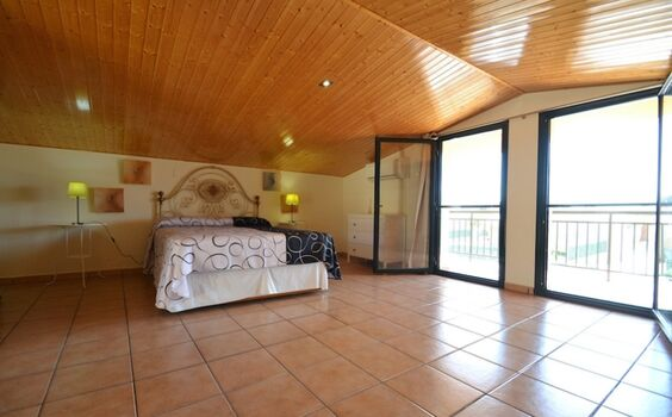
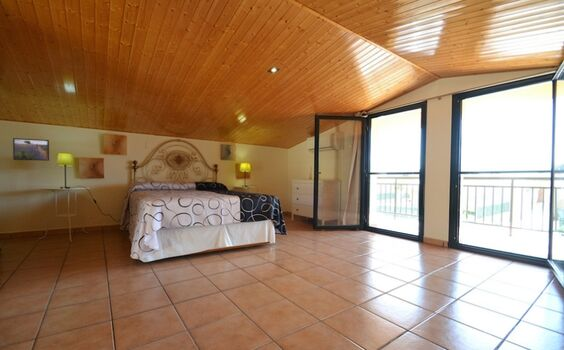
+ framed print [12,137,50,162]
